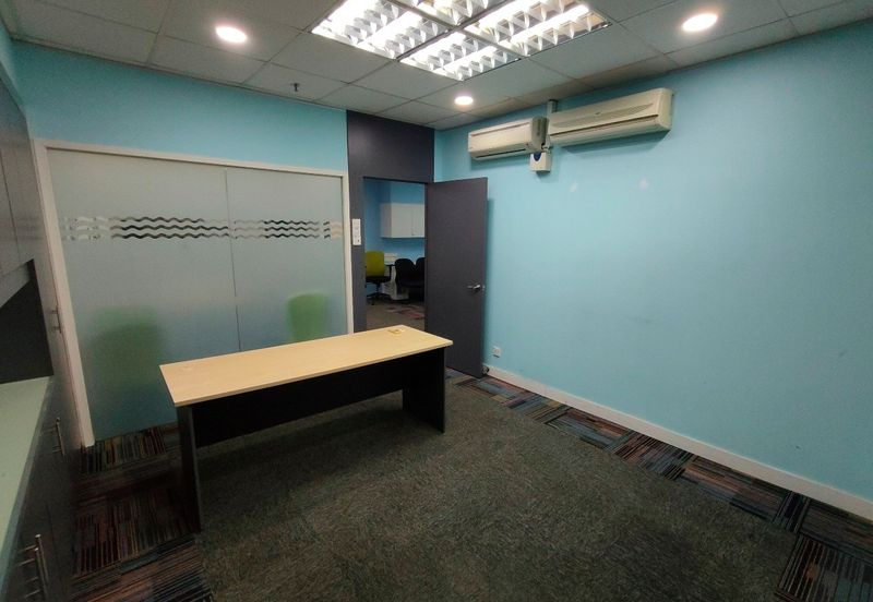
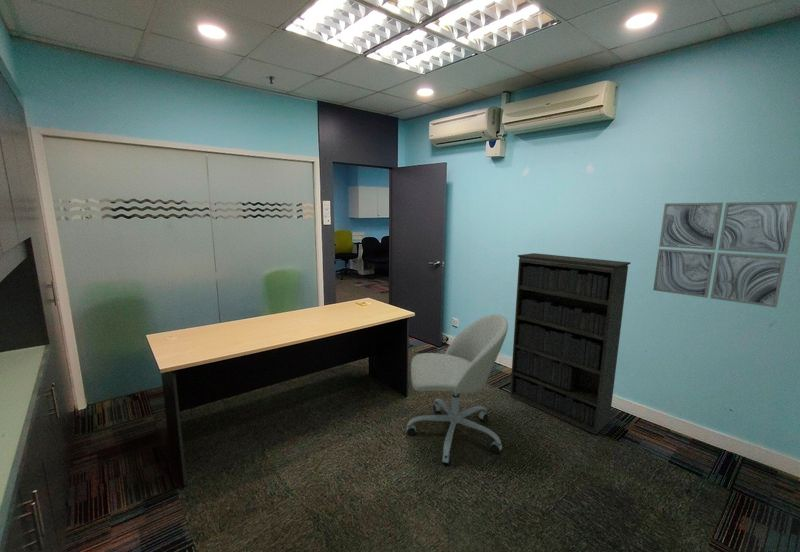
+ office chair [406,313,509,465]
+ bookshelf [509,252,632,435]
+ wall art [652,200,798,309]
